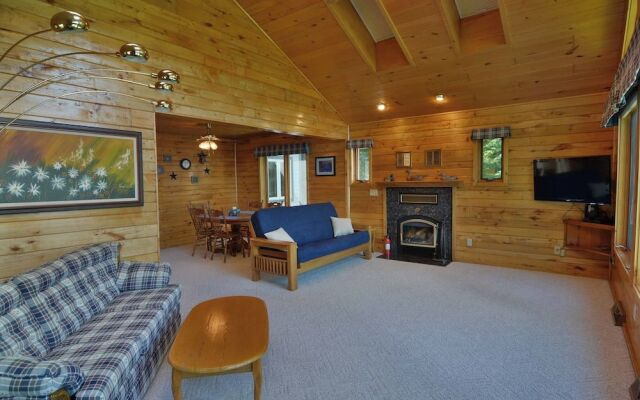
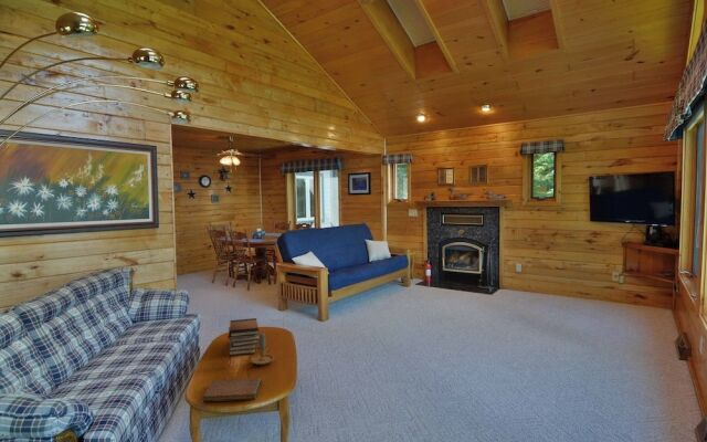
+ notebook [202,378,263,402]
+ book stack [226,317,260,357]
+ candle [250,333,275,366]
